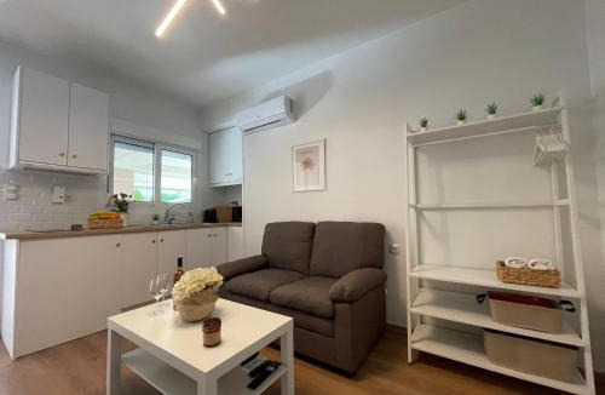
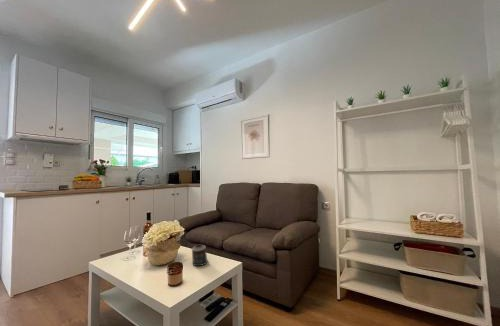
+ candle [191,244,209,267]
